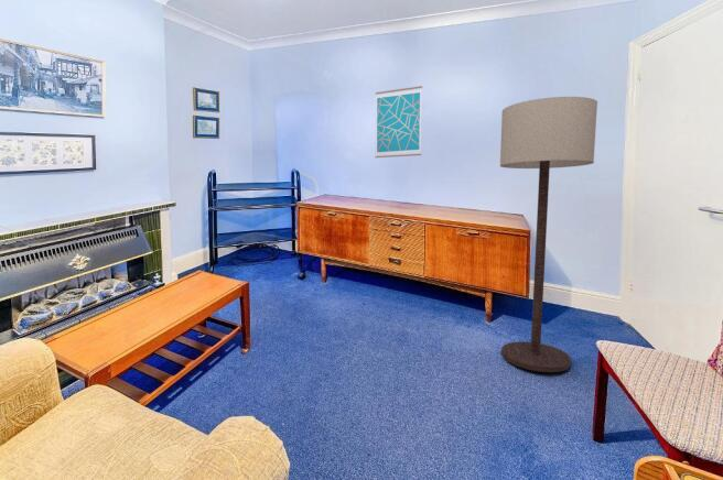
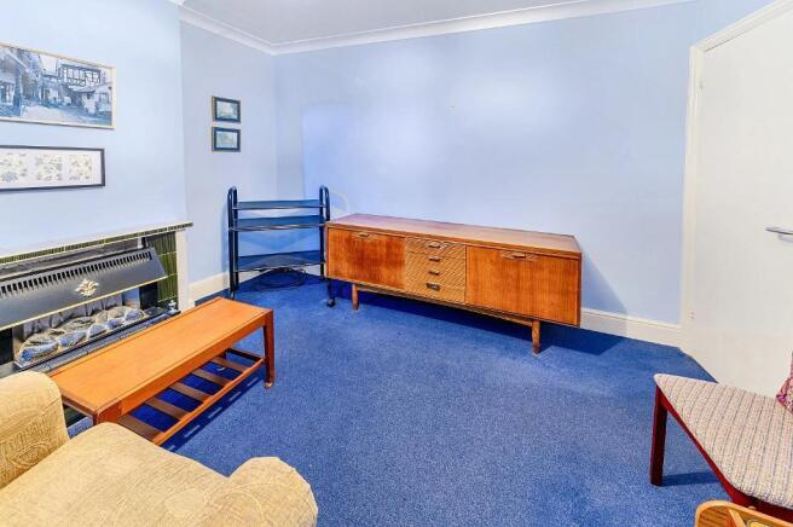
- floor lamp [499,96,598,373]
- wall art [374,85,423,159]
